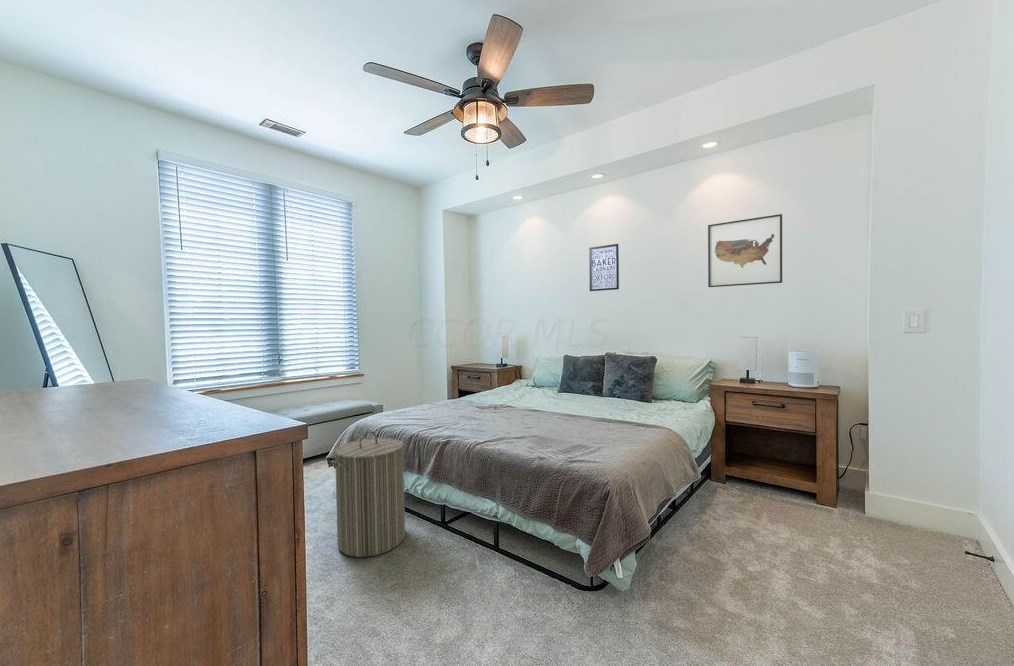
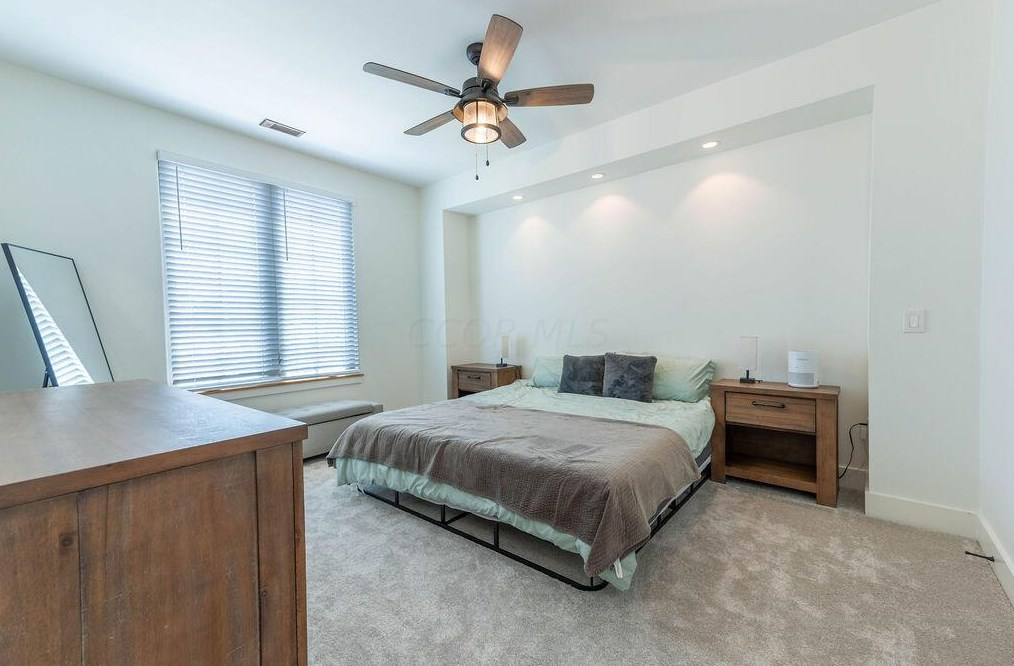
- wall art [707,213,783,288]
- wall art [588,243,620,292]
- laundry hamper [329,430,406,558]
